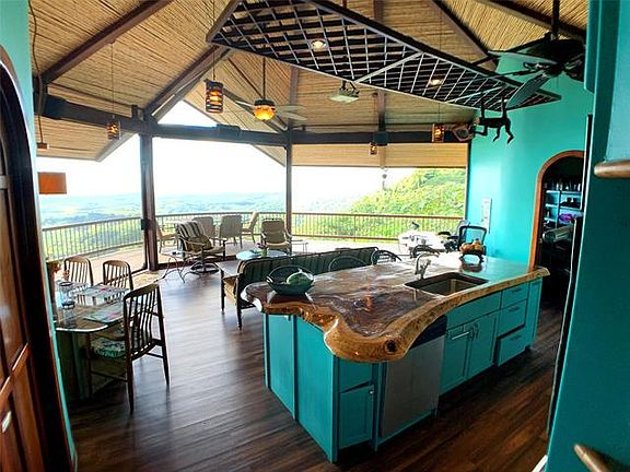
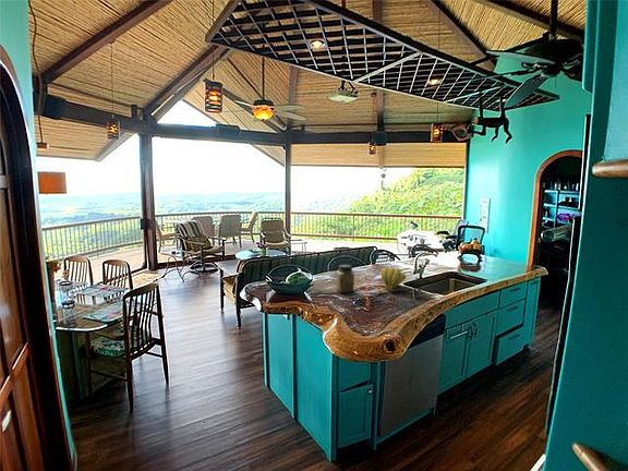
+ jar [336,264,355,294]
+ banana bunch [379,267,407,292]
